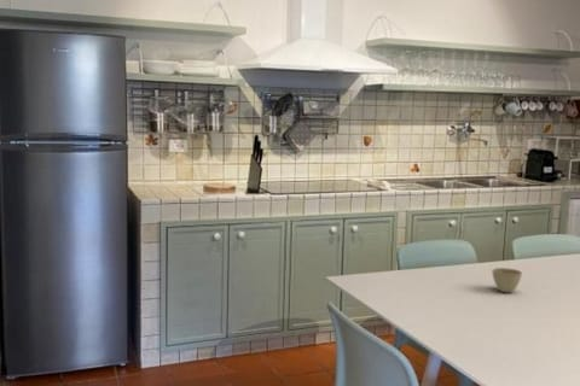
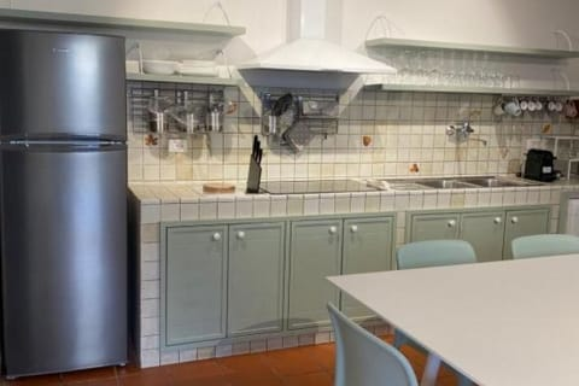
- flower pot [491,267,523,293]
